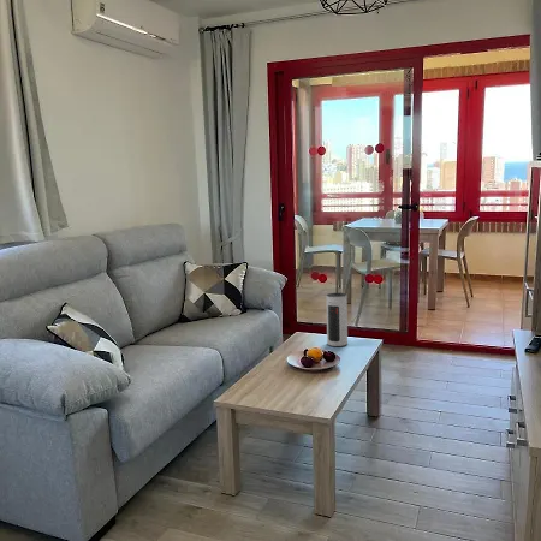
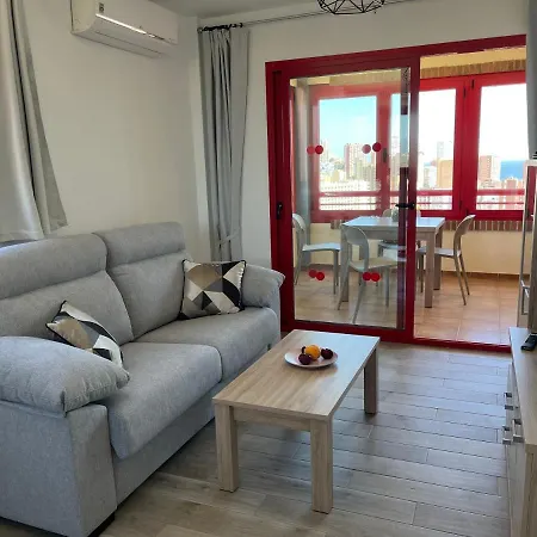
- speaker [325,292,349,347]
